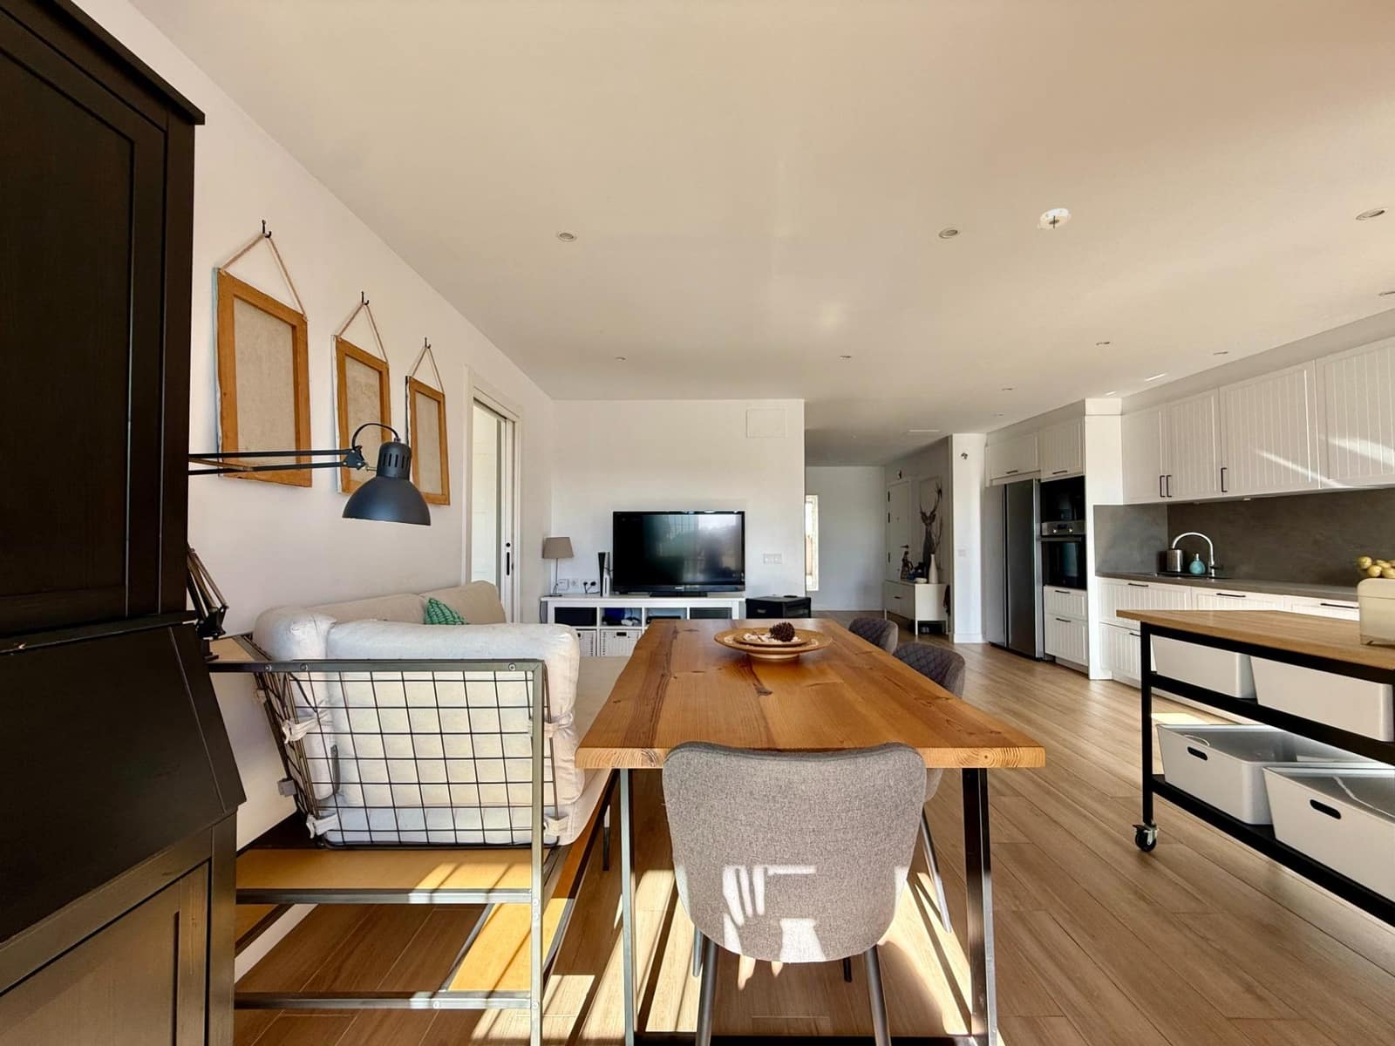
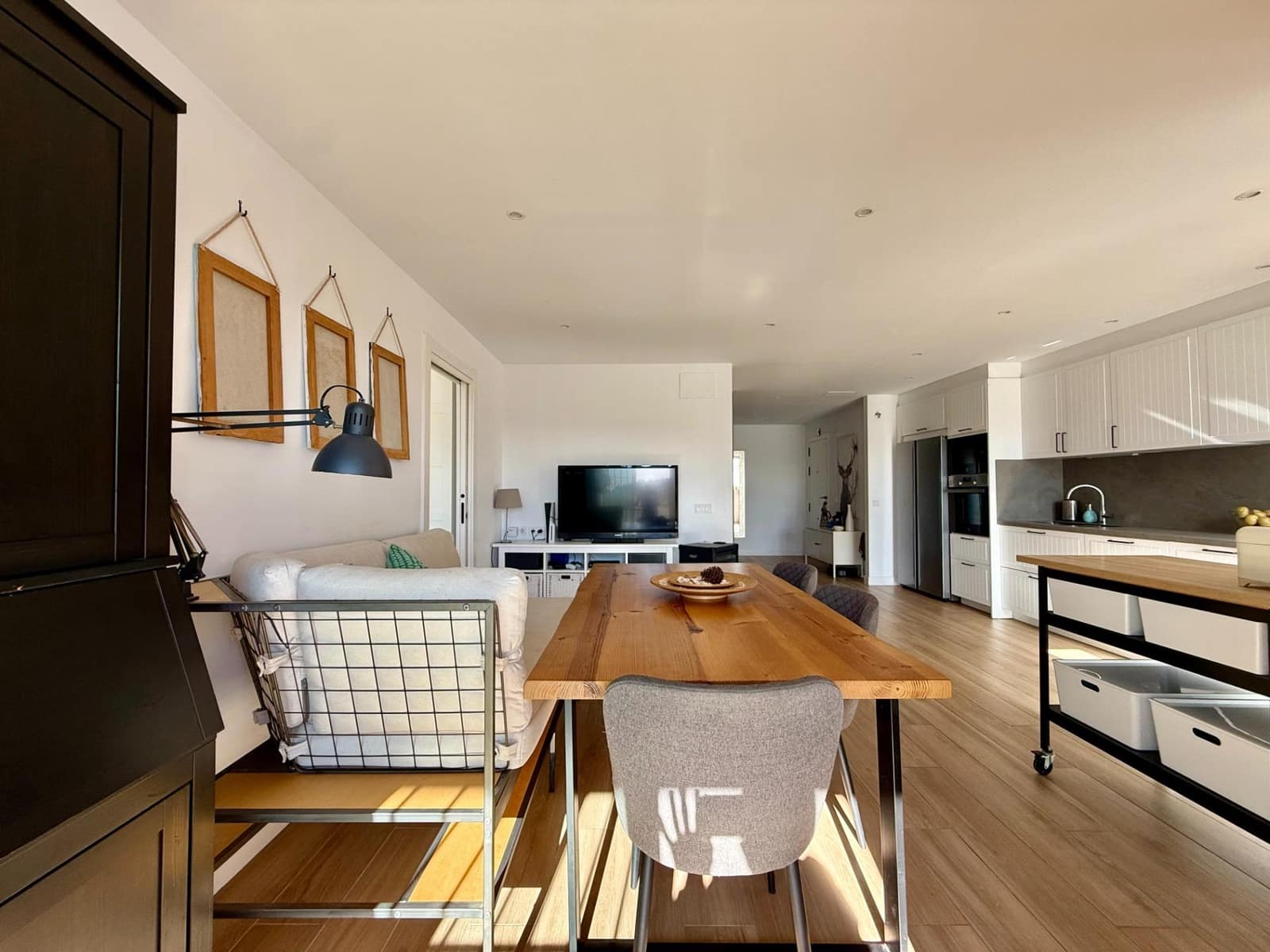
- smoke detector [1035,208,1072,234]
